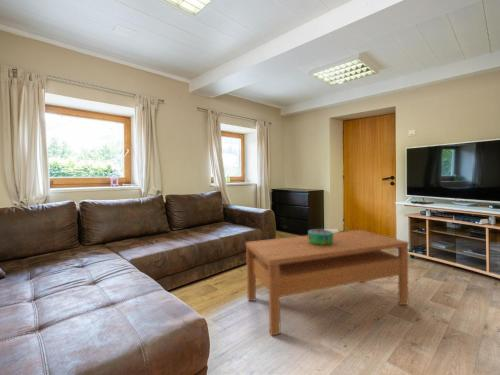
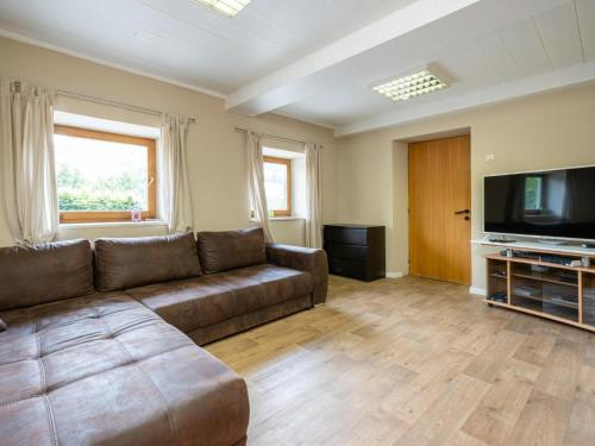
- coffee table [245,229,410,337]
- decorative bowl [307,228,334,246]
